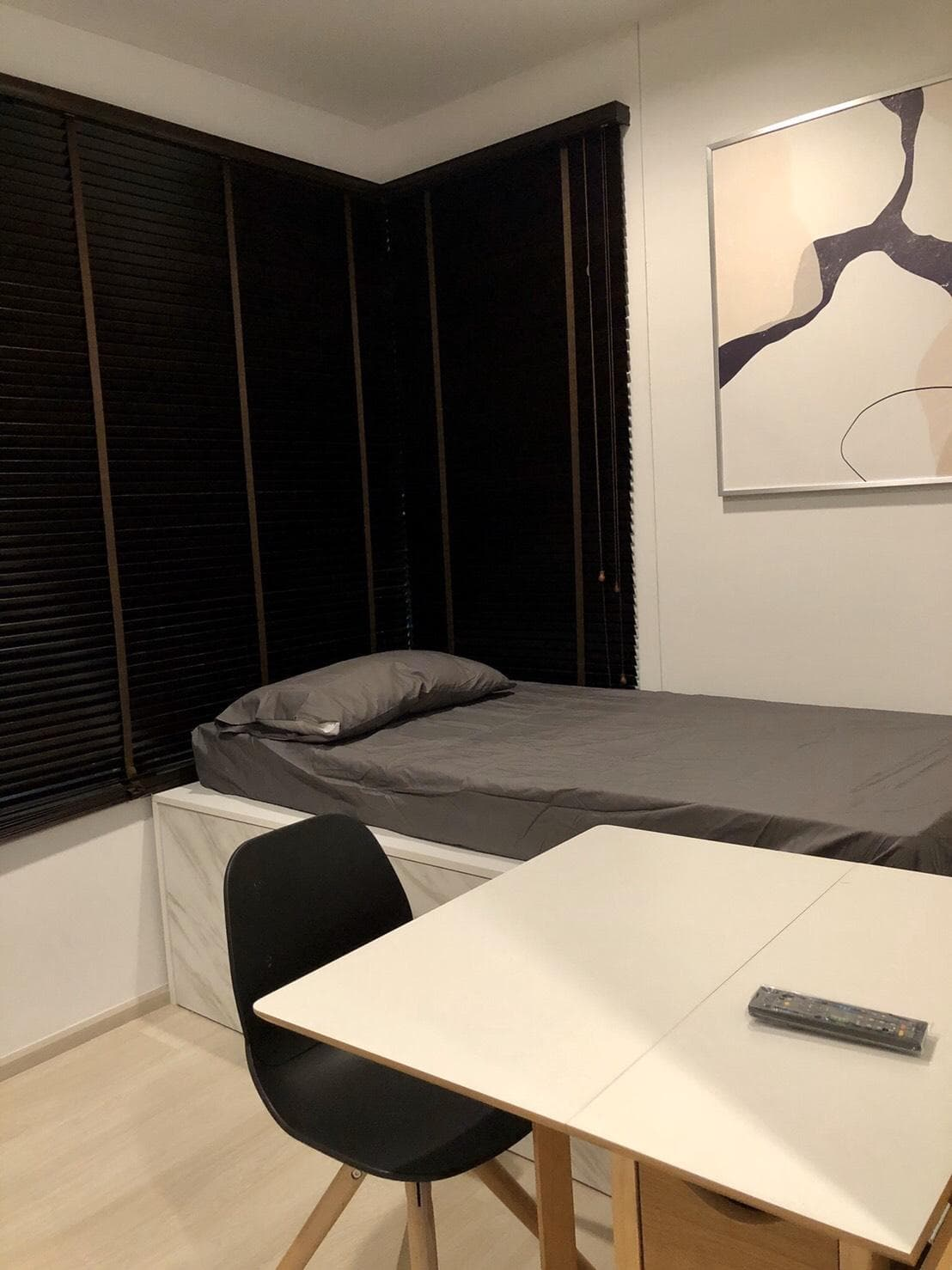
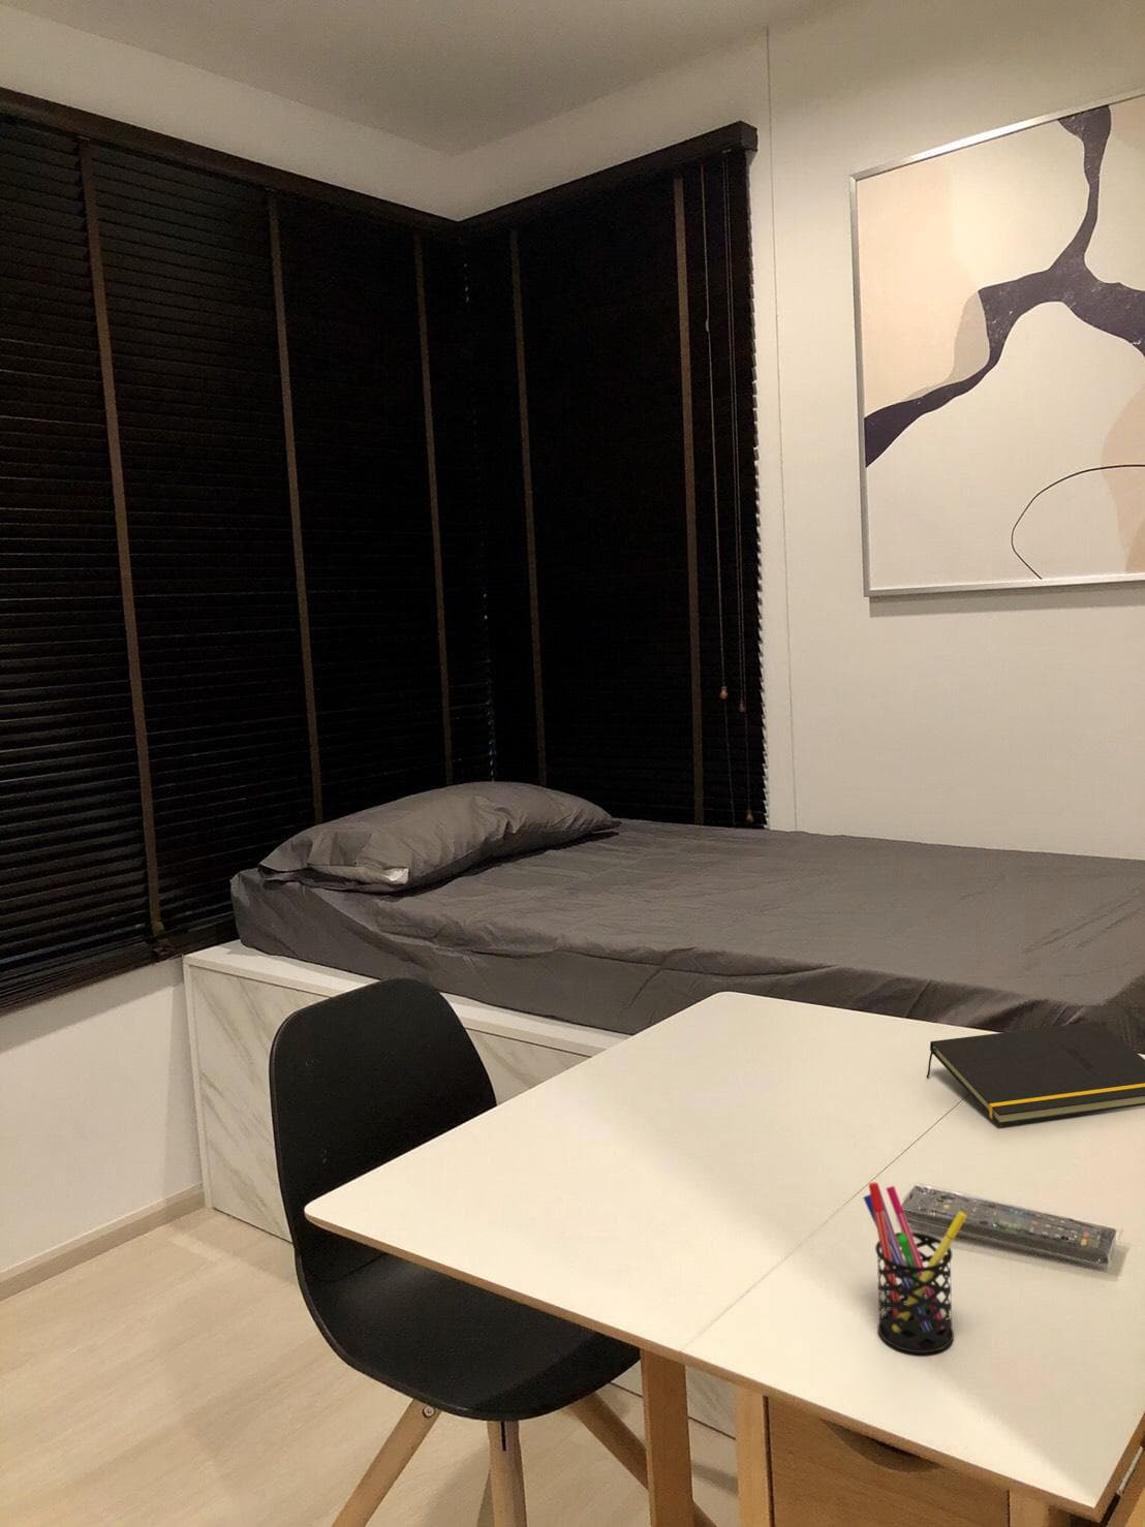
+ notepad [926,1021,1145,1127]
+ pen holder [862,1181,968,1354]
